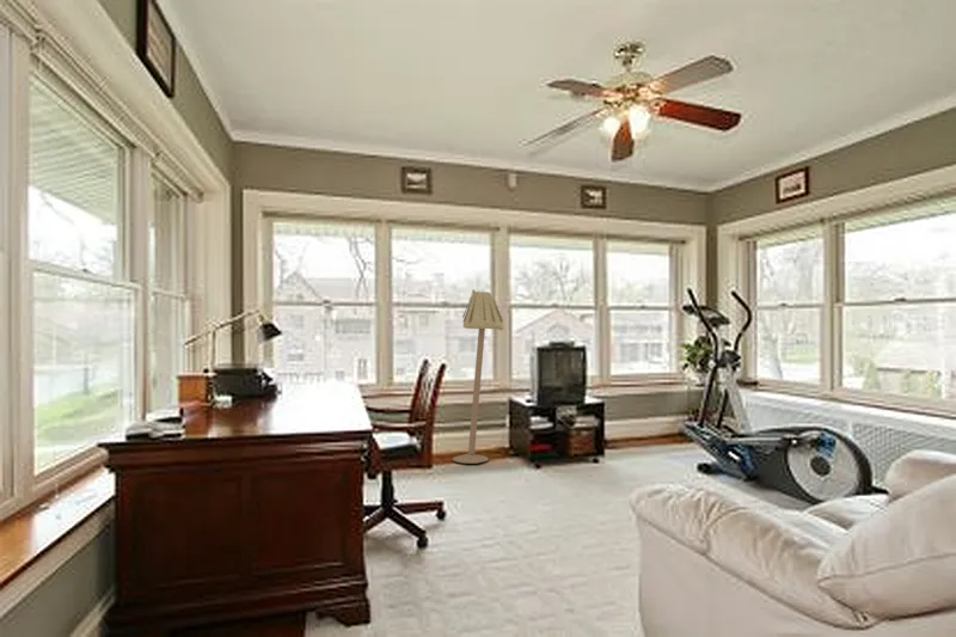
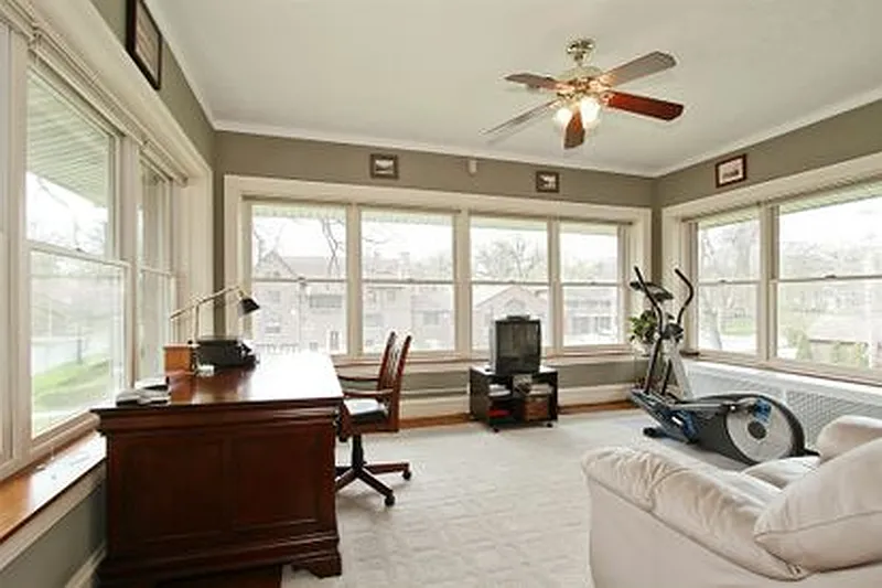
- floor lamp [452,288,505,465]
